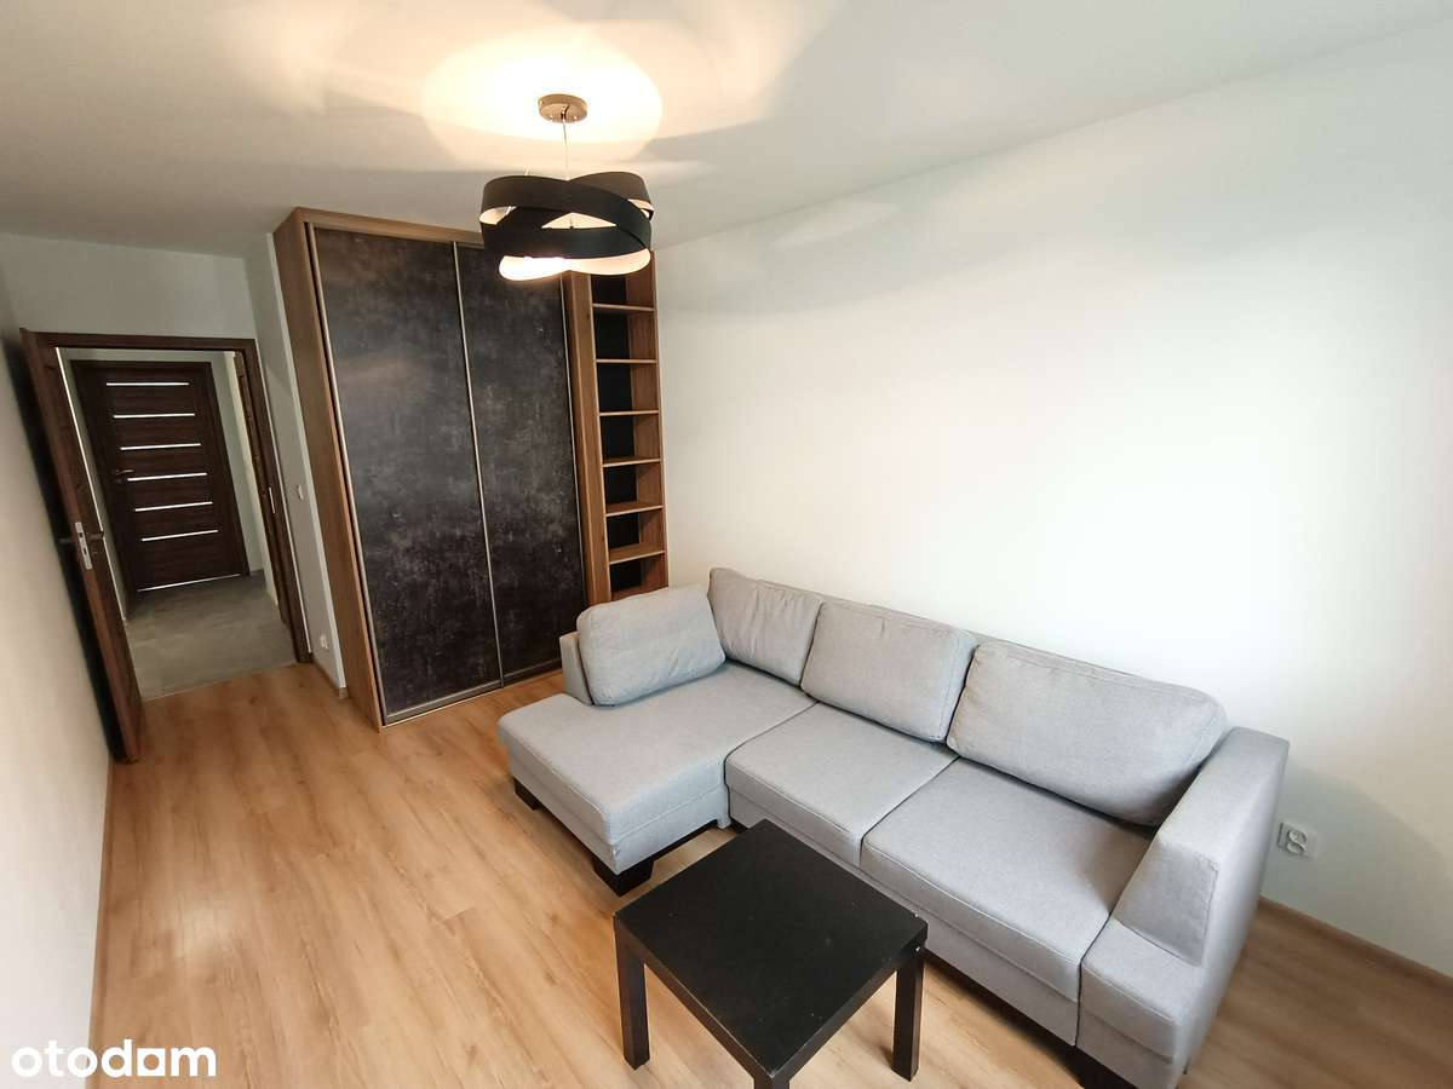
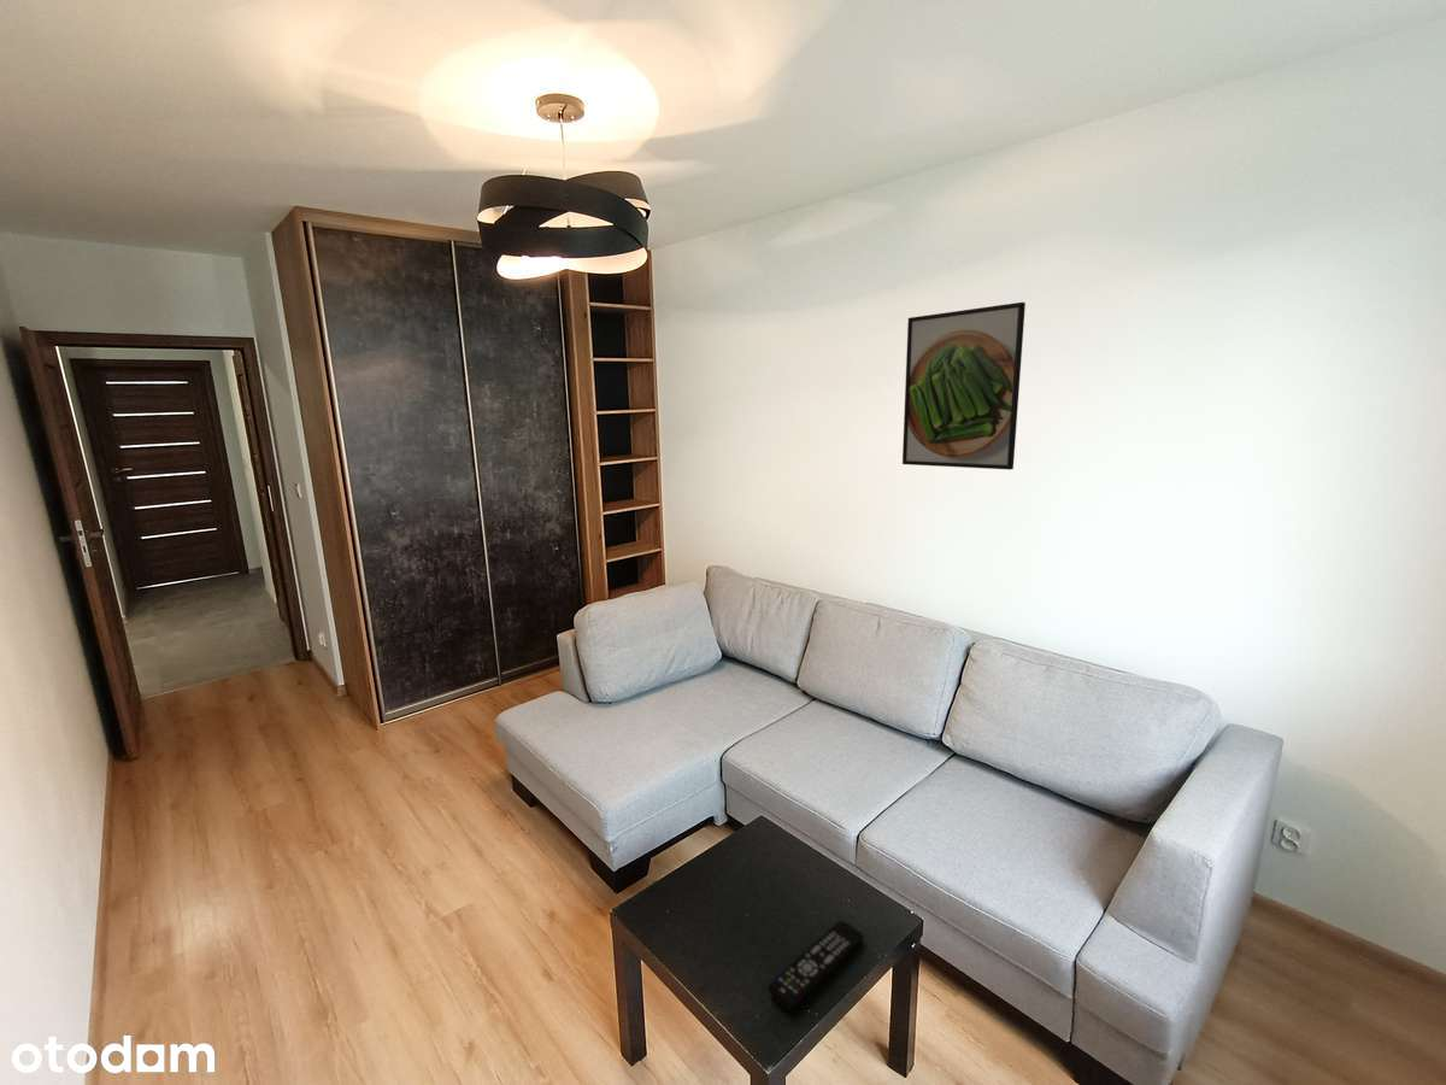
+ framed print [901,301,1027,471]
+ remote control [766,920,865,1011]
